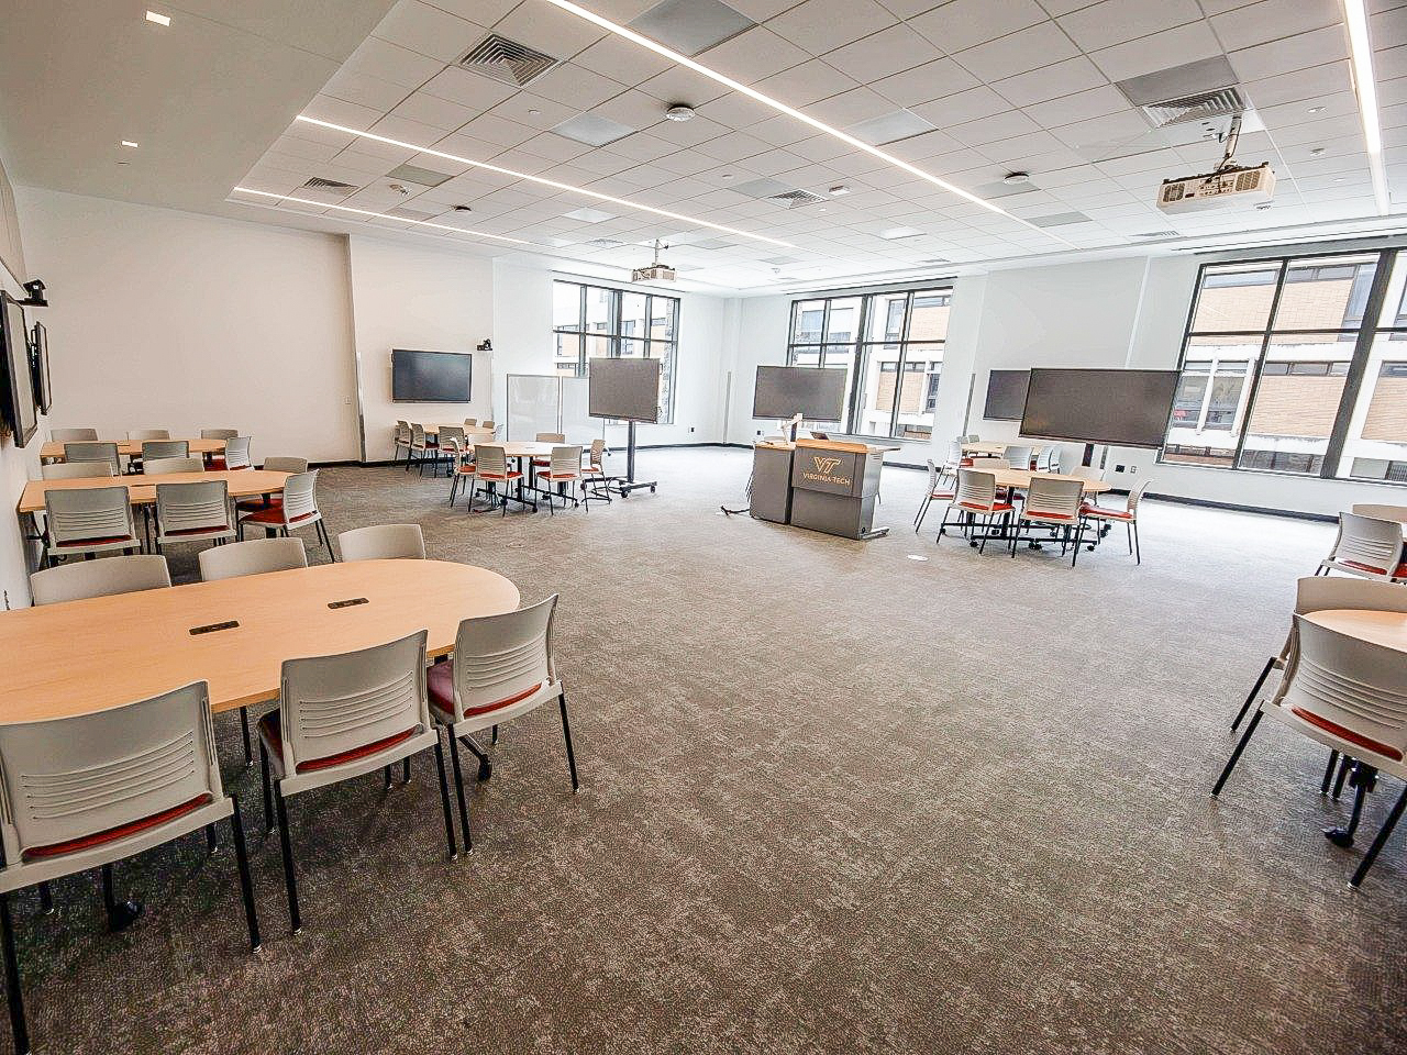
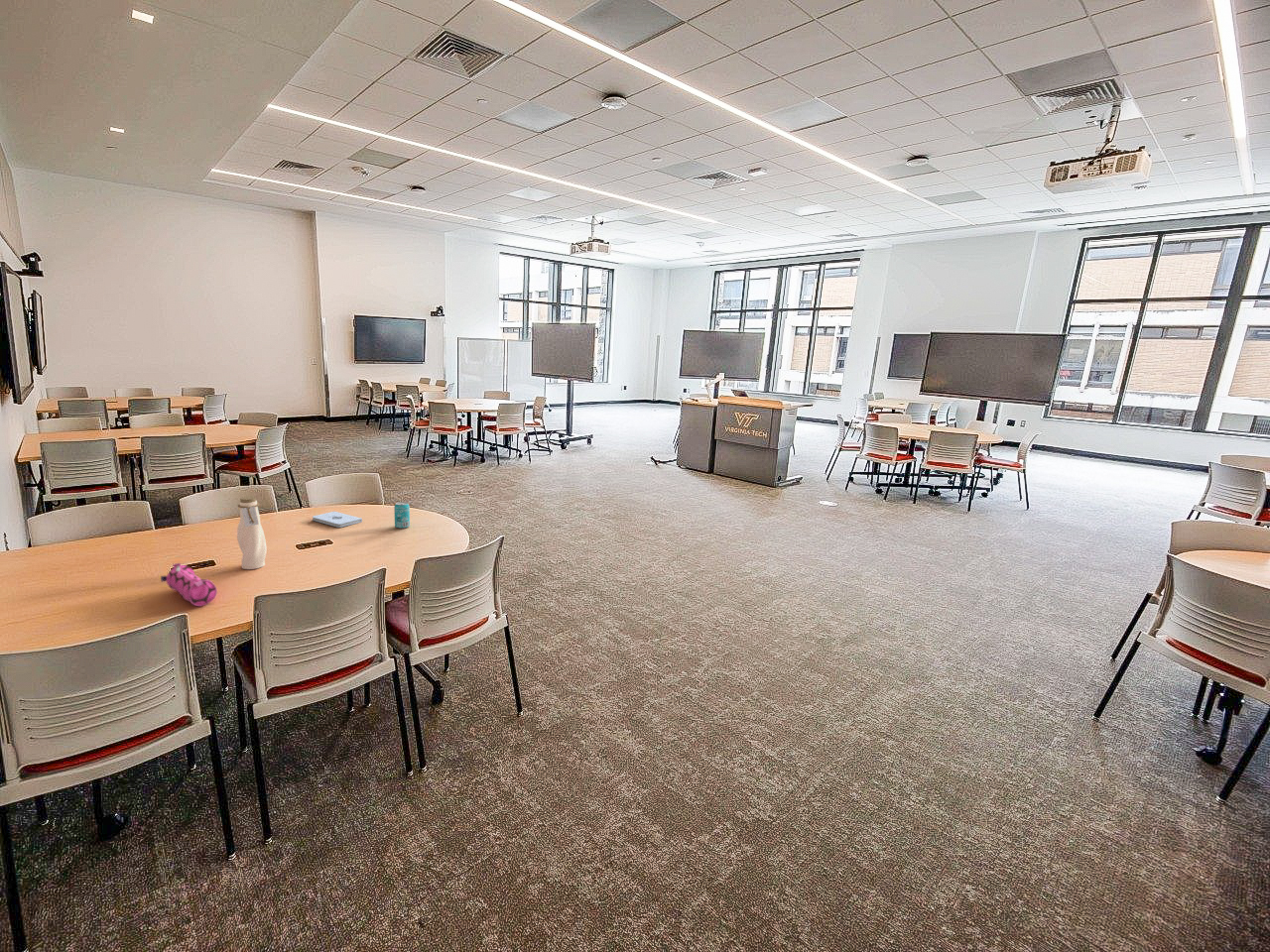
+ water bottle [236,496,267,570]
+ beverage can [393,501,411,530]
+ notepad [312,511,363,529]
+ pencil case [160,562,218,607]
